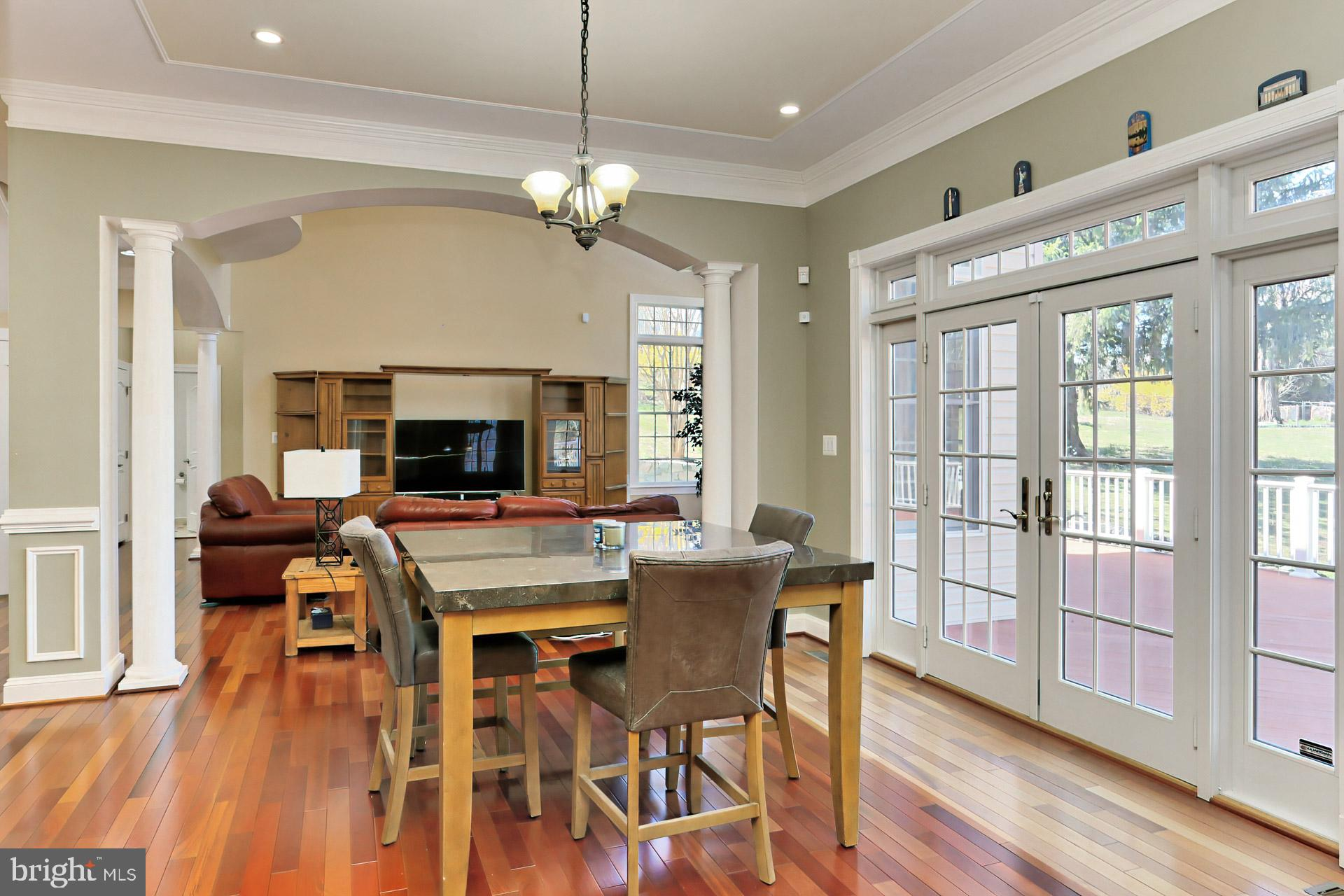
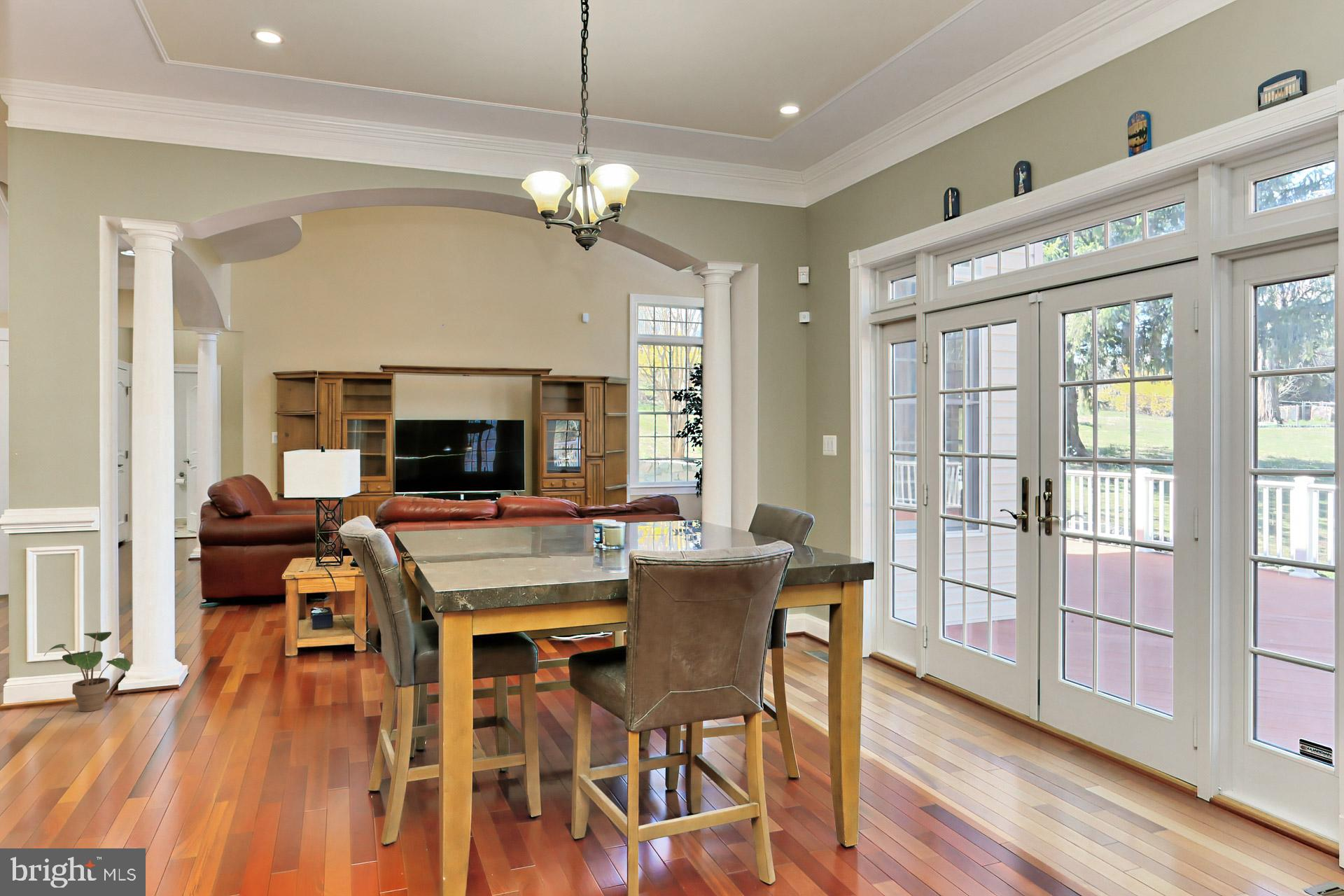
+ potted plant [43,631,132,713]
